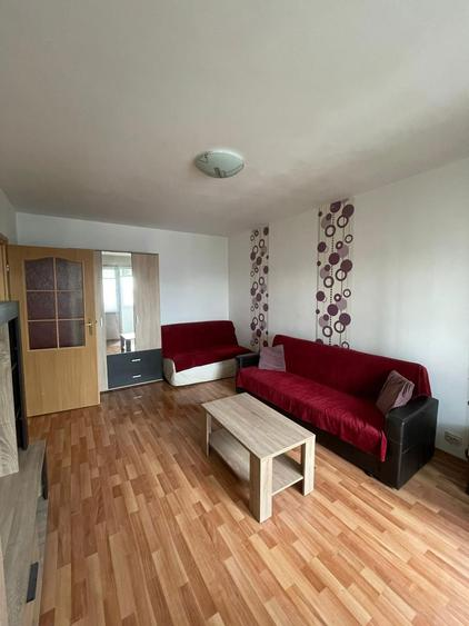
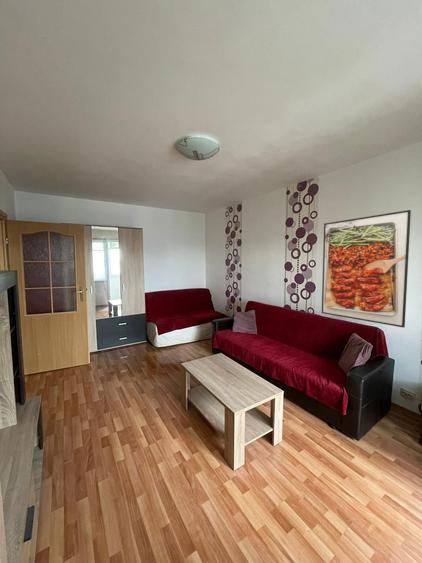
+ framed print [321,209,412,329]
